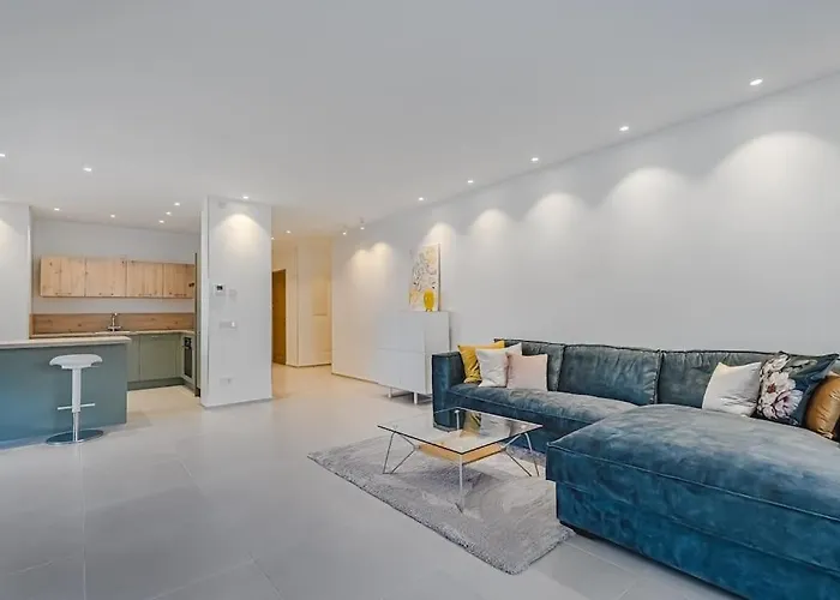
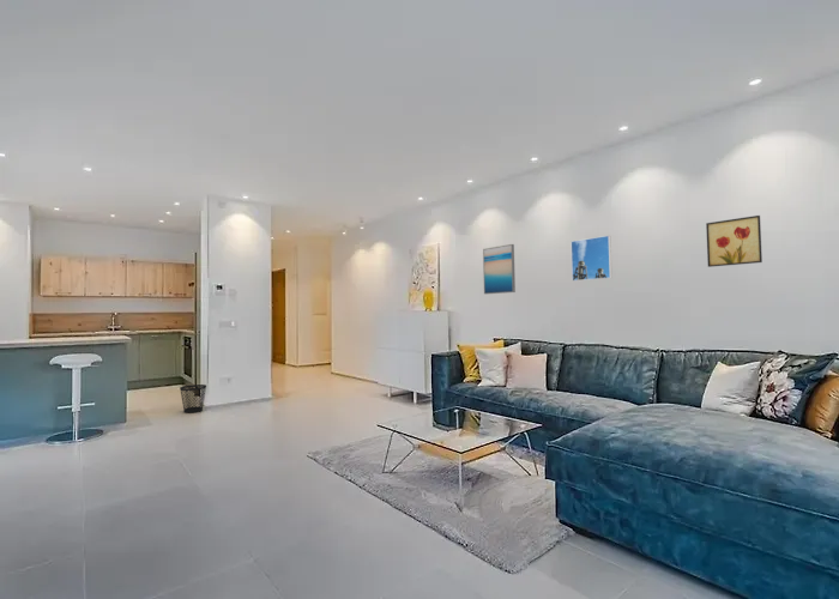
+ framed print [571,235,612,283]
+ wall art [482,243,517,295]
+ wastebasket [179,383,207,415]
+ wall art [705,214,763,268]
